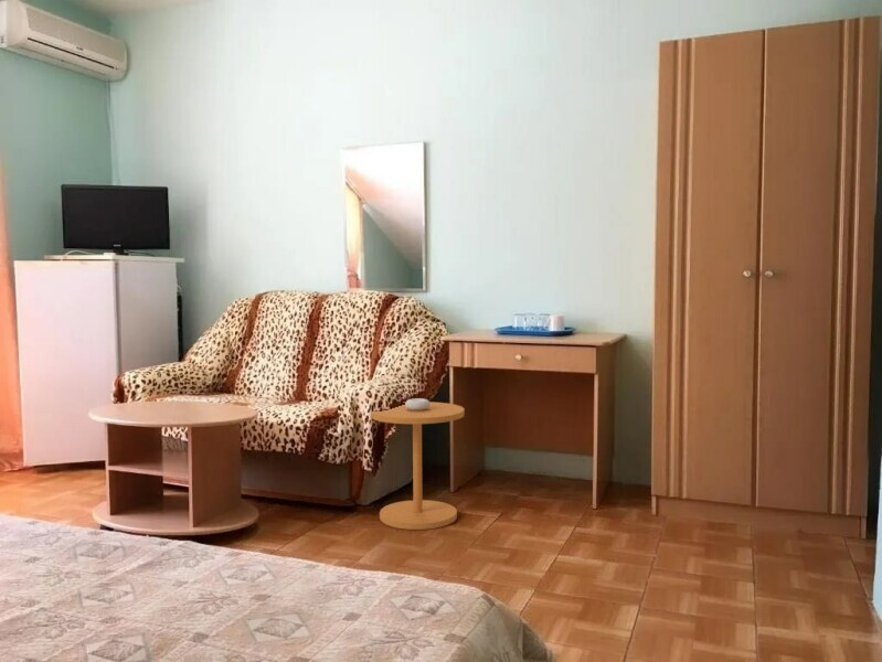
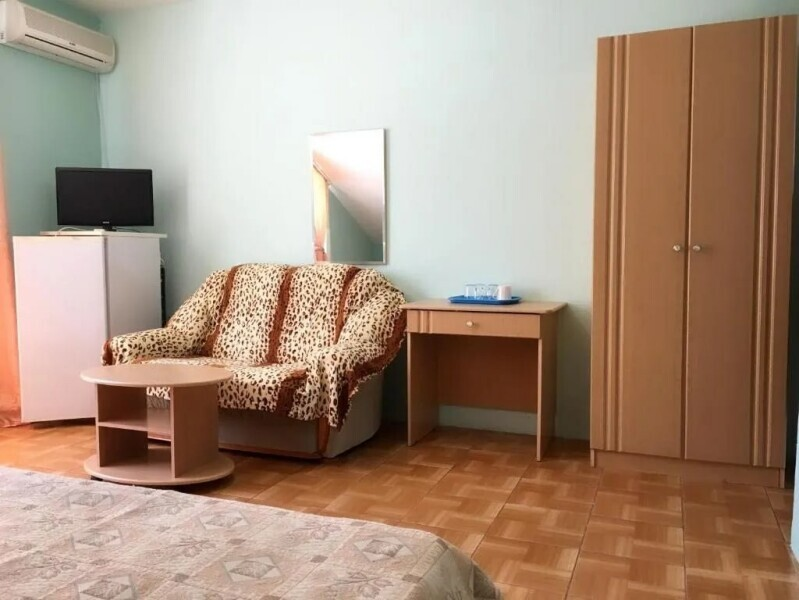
- side table [370,397,466,531]
